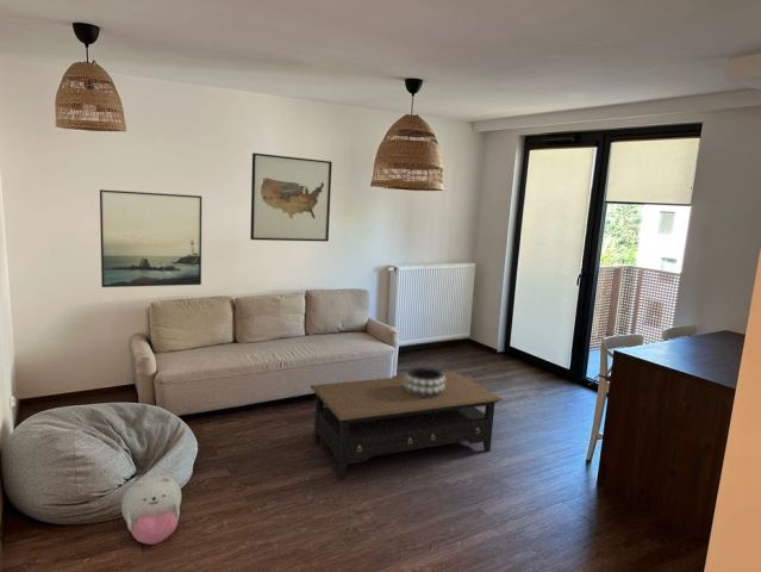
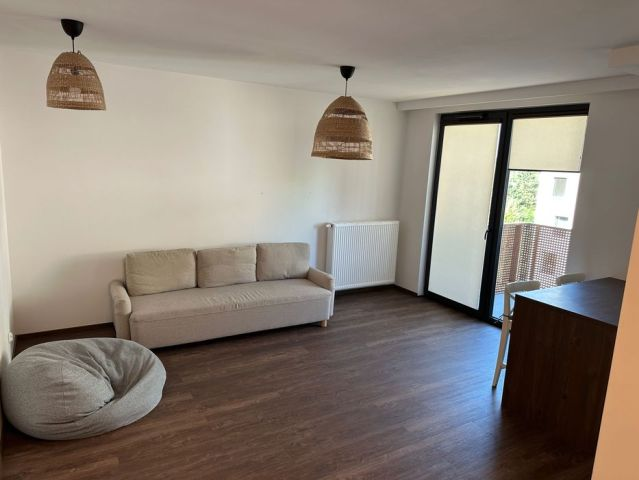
- decorative bowl [404,366,445,398]
- coffee table [310,371,504,480]
- plush toy [120,474,182,546]
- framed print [99,188,202,288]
- wall art [249,151,333,243]
